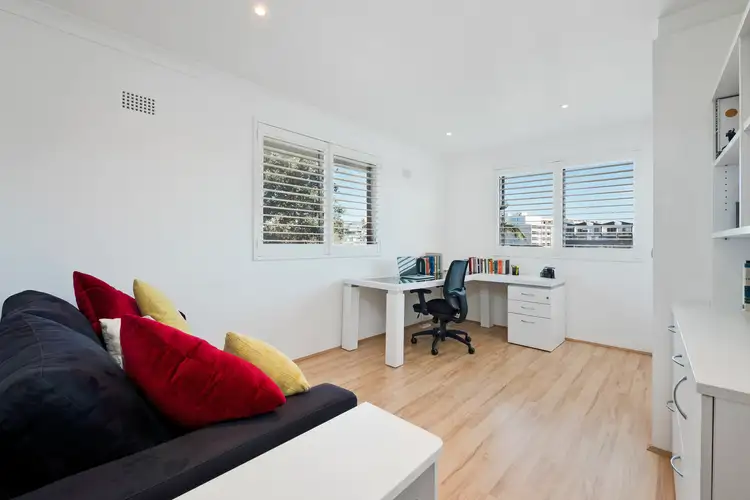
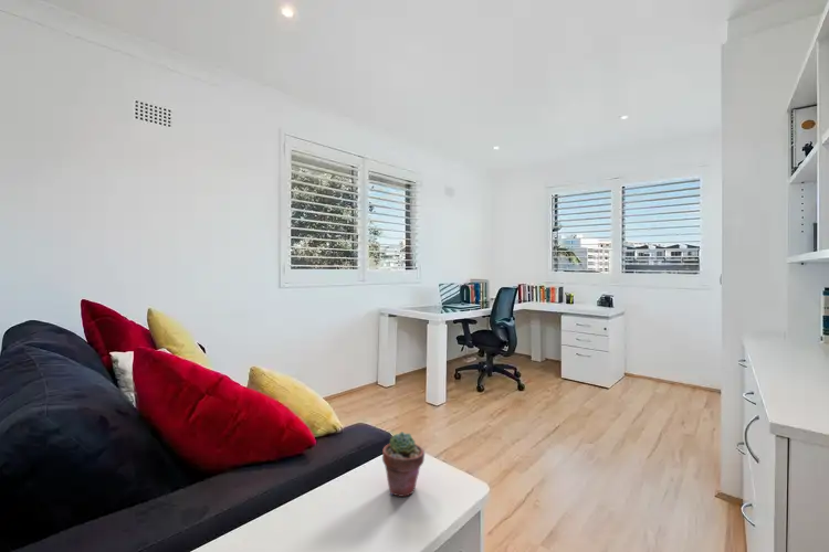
+ potted succulent [381,431,426,498]
